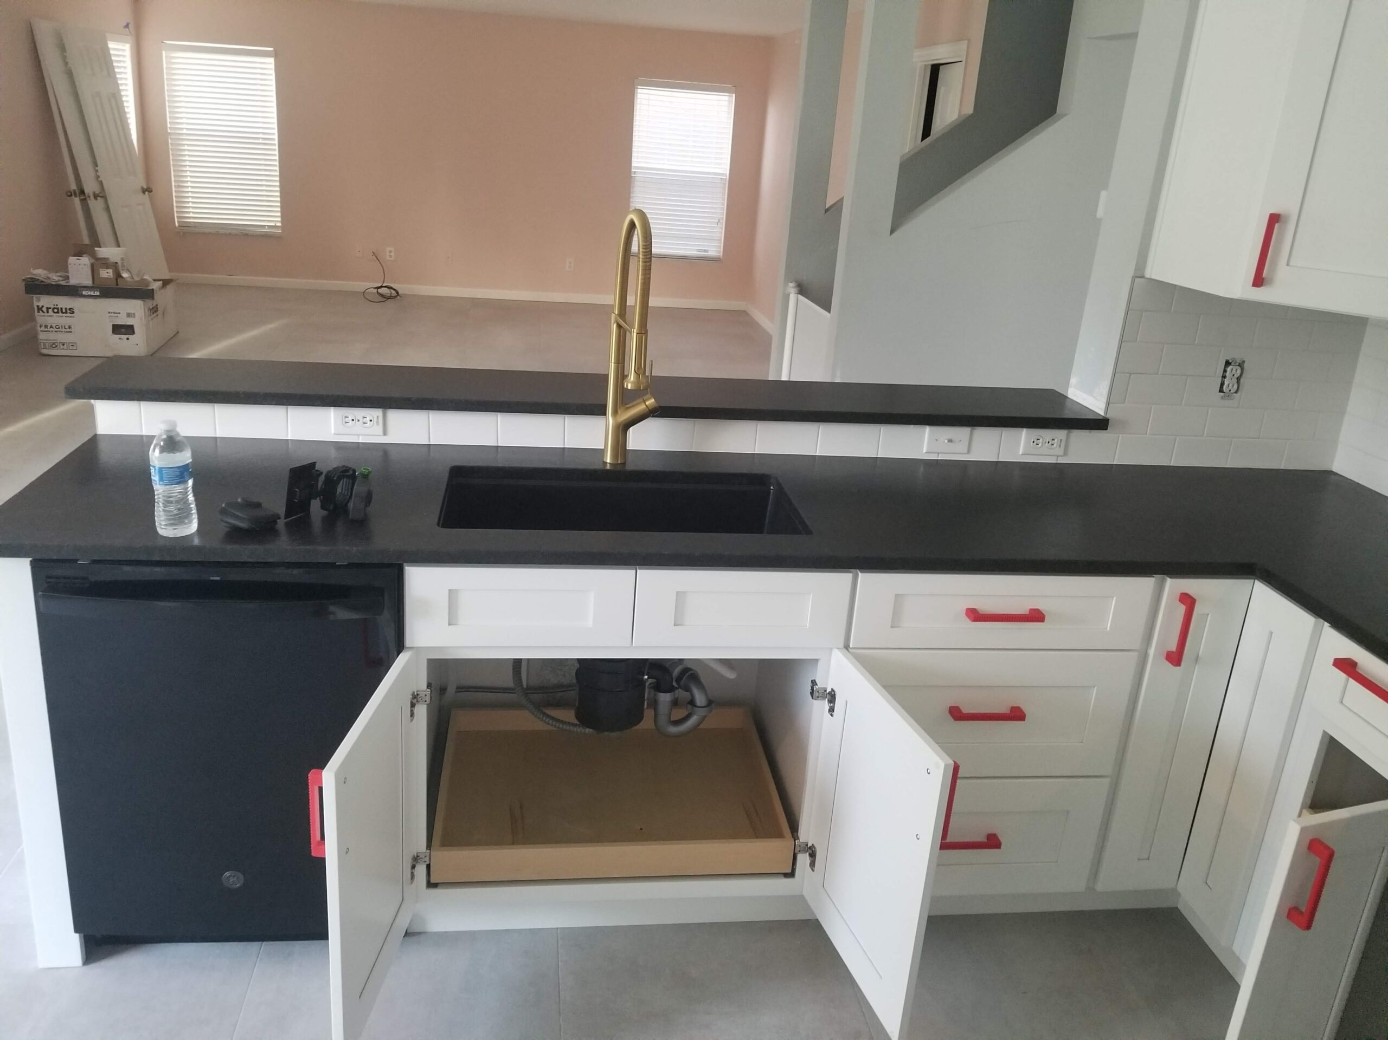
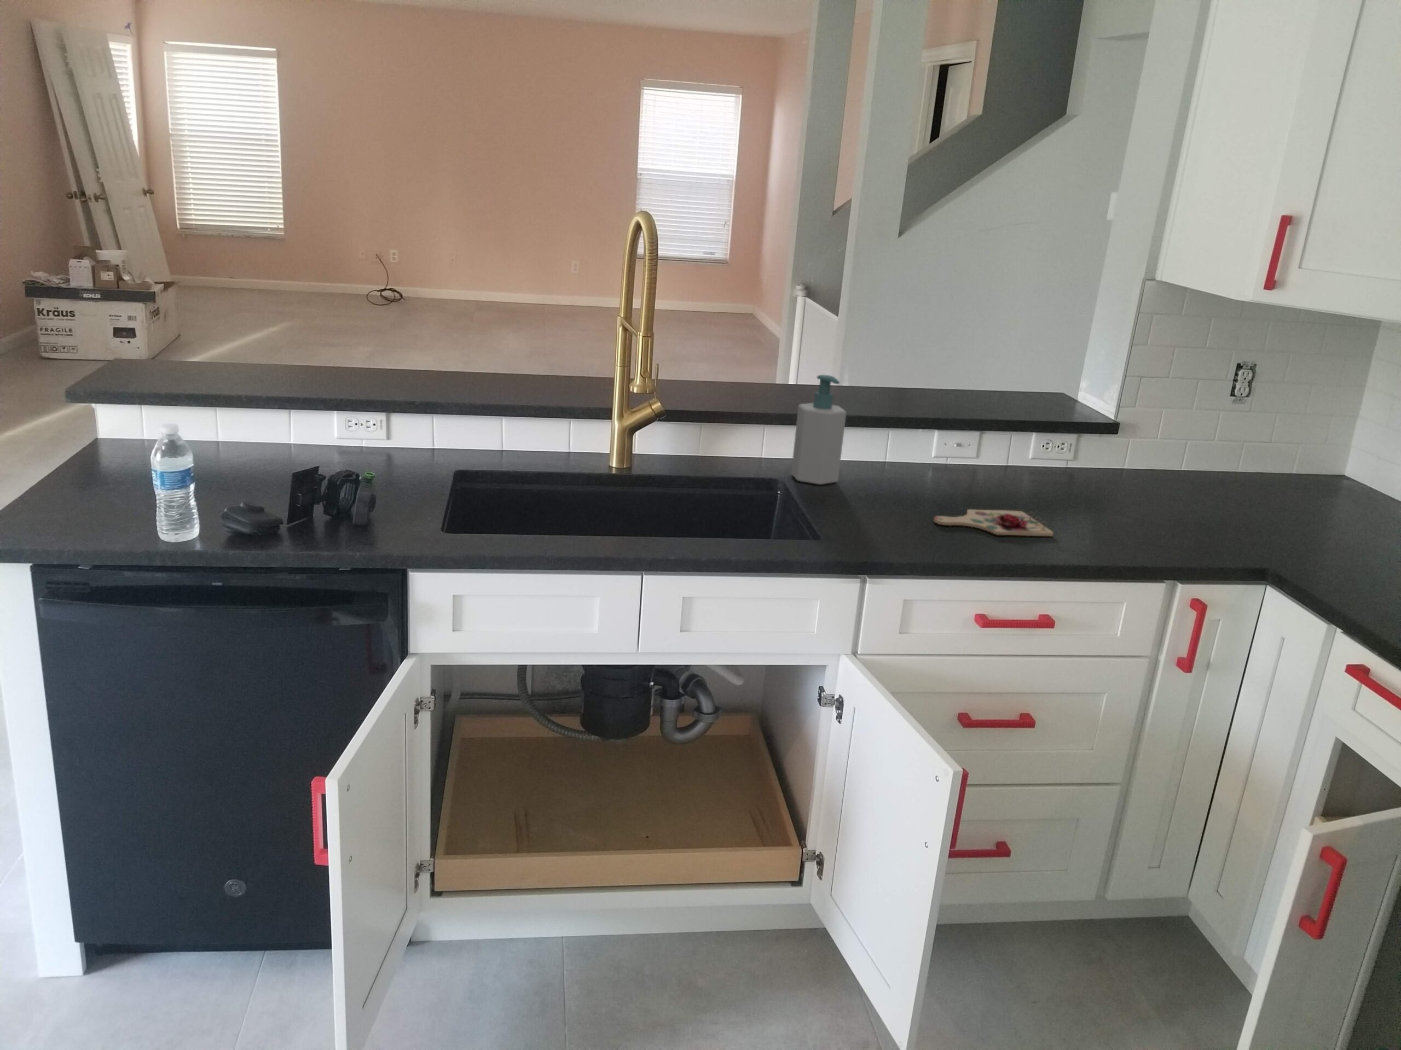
+ soap bottle [790,374,847,485]
+ cutting board [933,508,1054,537]
